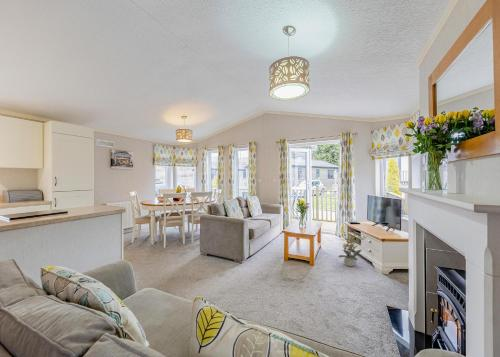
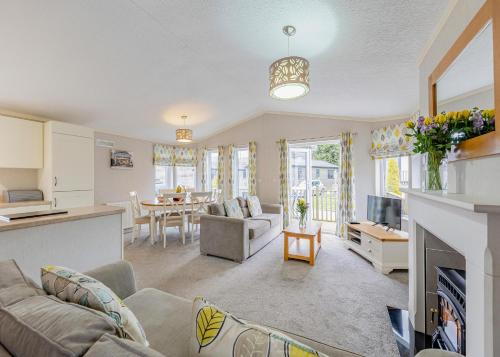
- potted plant [337,231,368,267]
